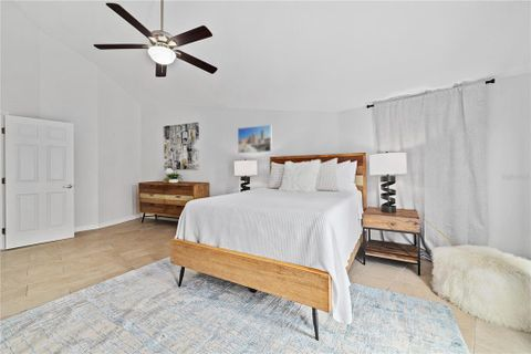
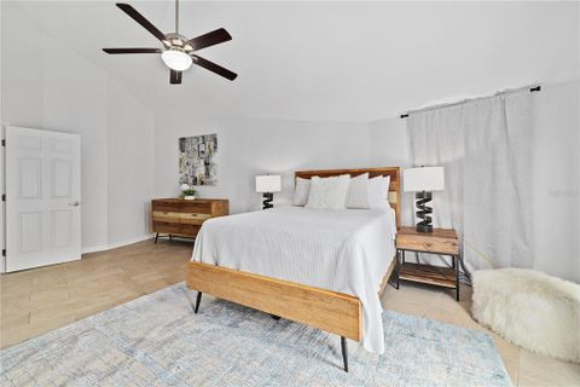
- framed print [237,124,273,155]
